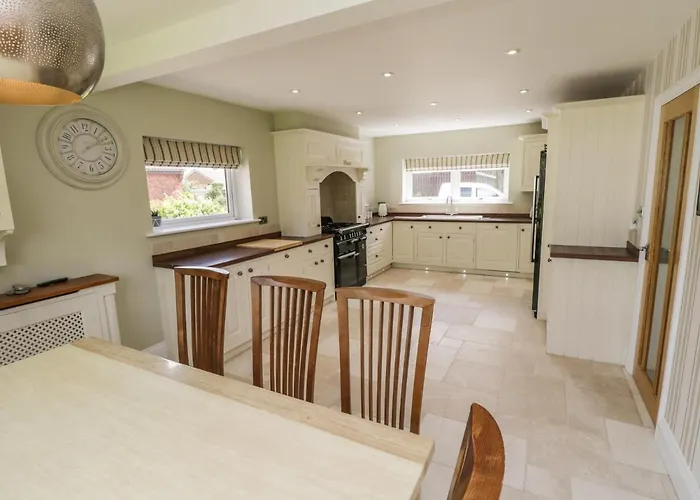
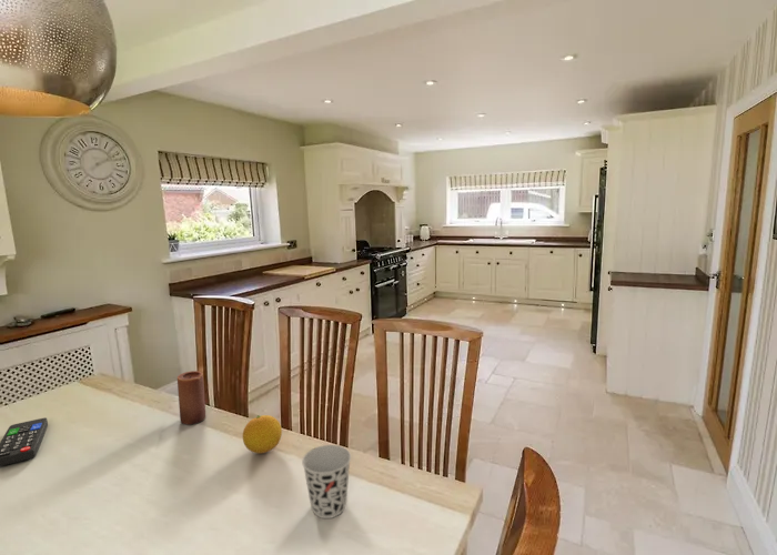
+ cup [301,444,352,519]
+ fruit [242,414,283,455]
+ remote control [0,416,49,467]
+ candle [176,370,206,426]
